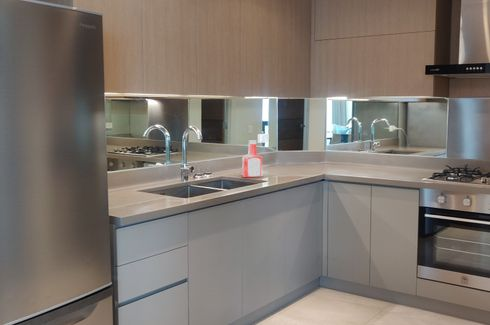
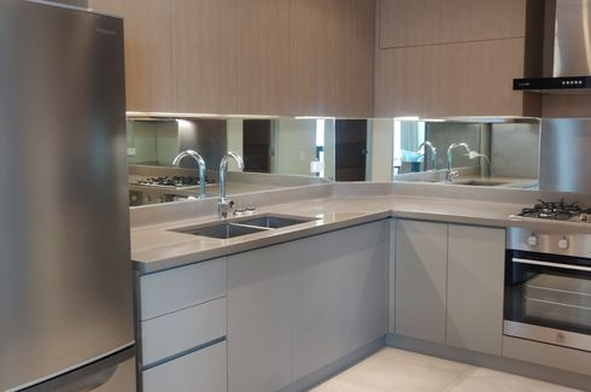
- soap bottle [242,140,263,178]
